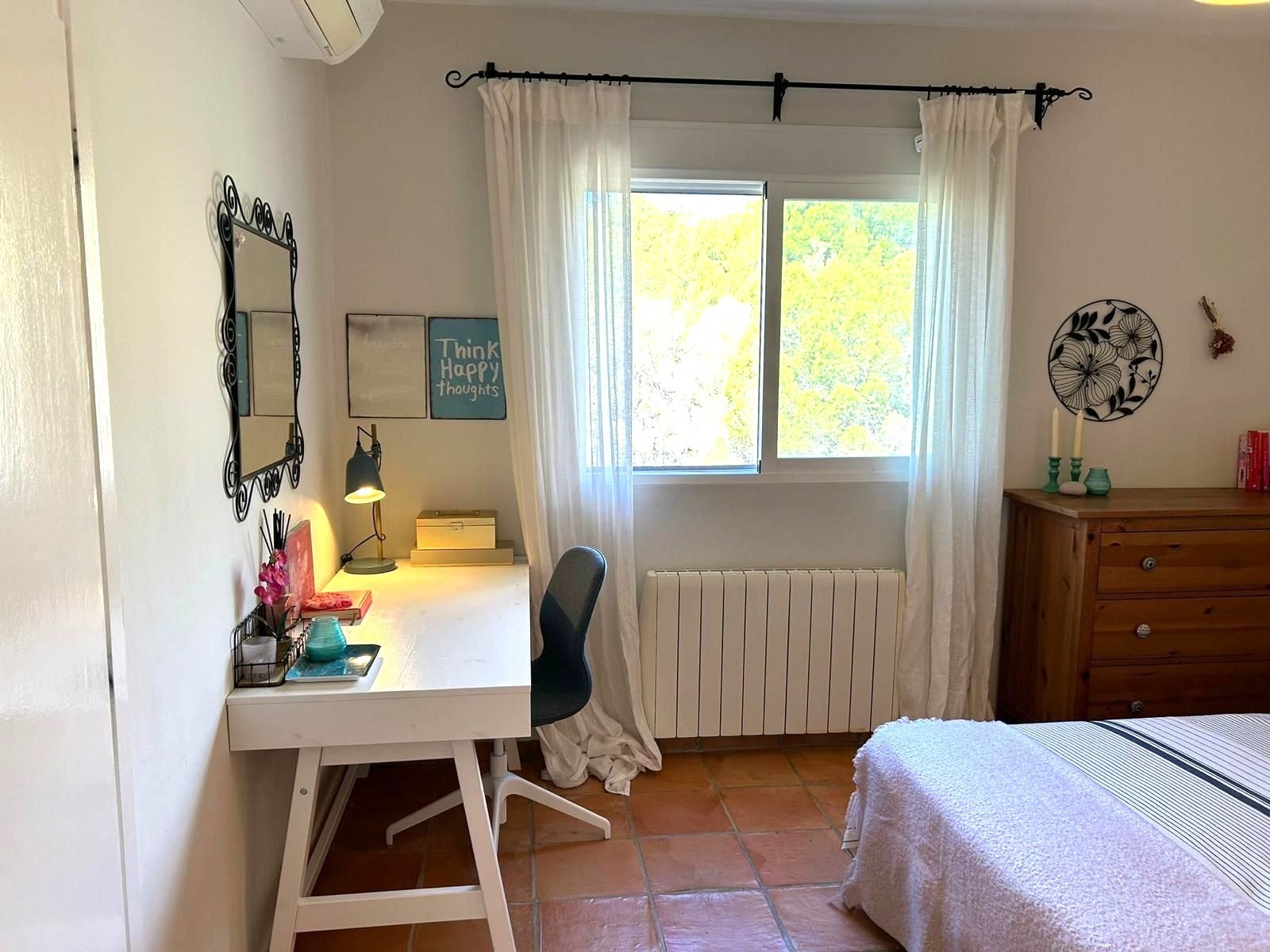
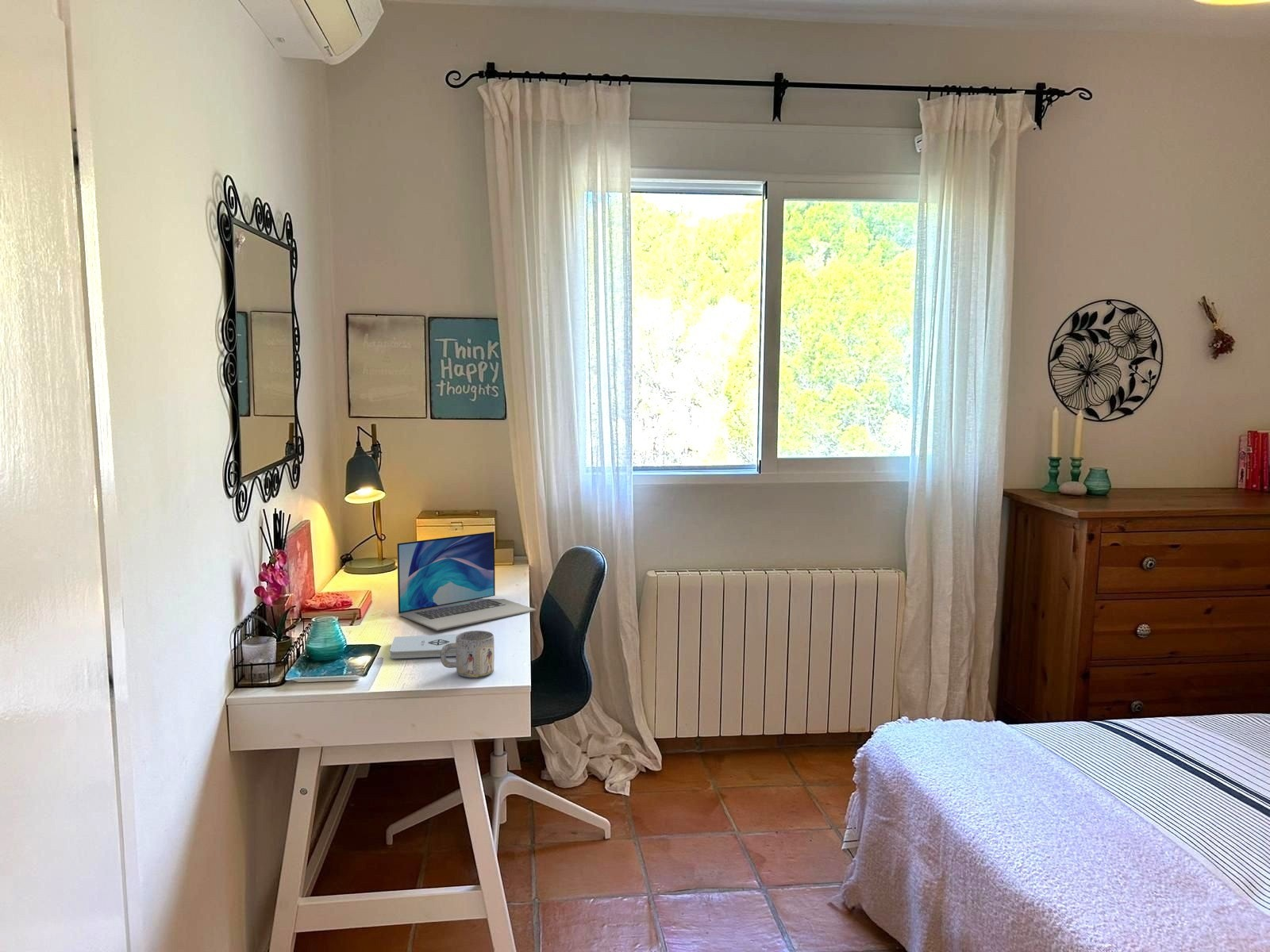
+ mug [440,630,495,678]
+ notepad [389,633,459,659]
+ laptop [396,531,537,631]
